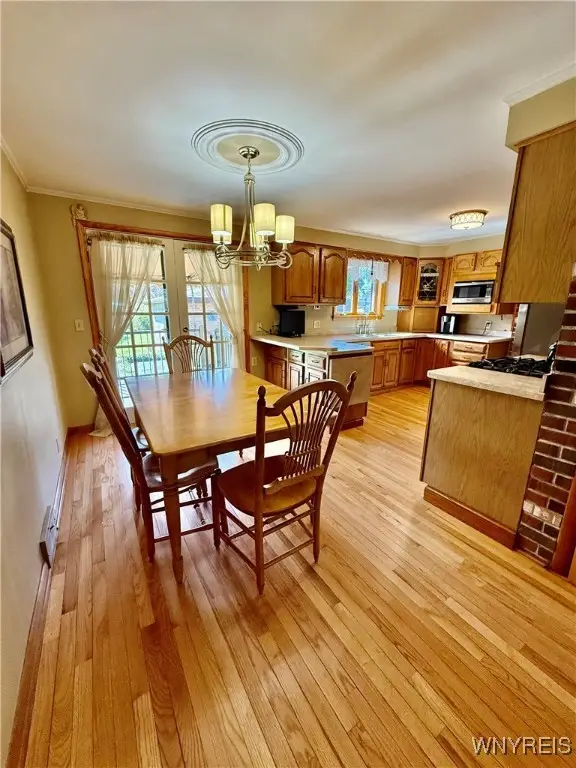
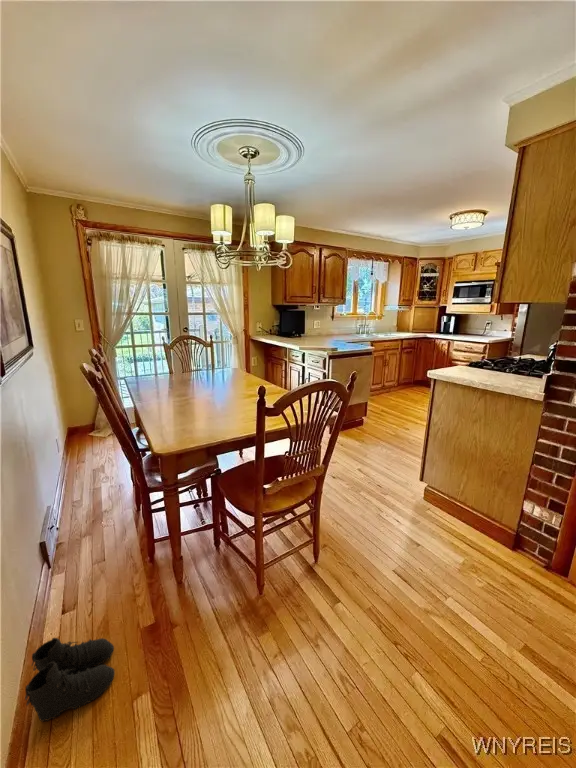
+ boots [24,637,116,723]
